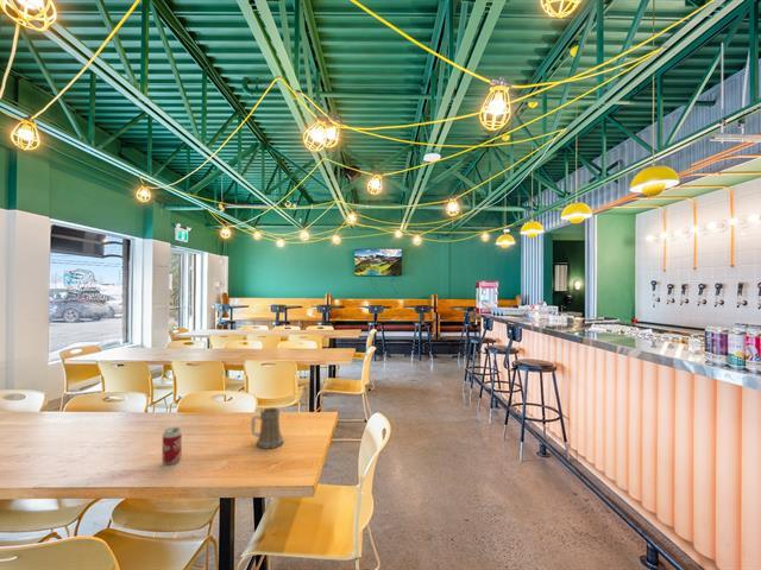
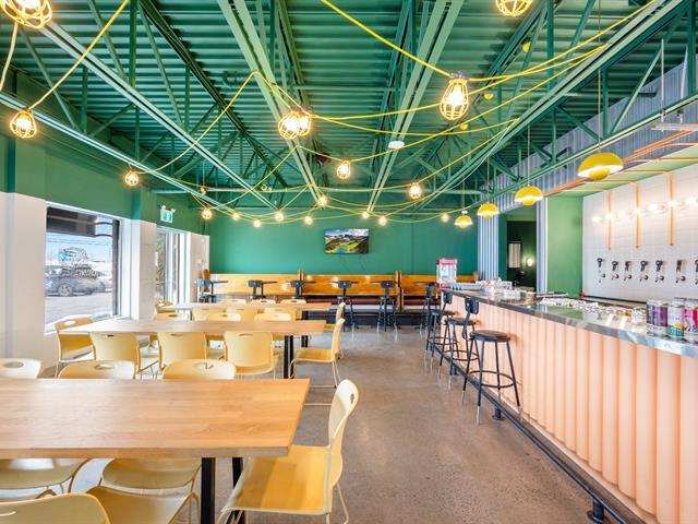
- beverage can [161,426,183,466]
- beer mug [250,406,284,450]
